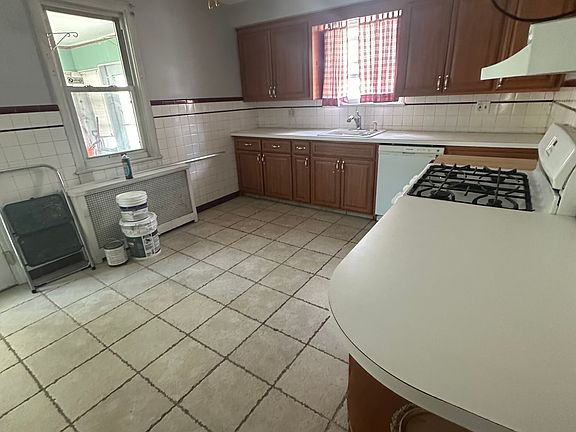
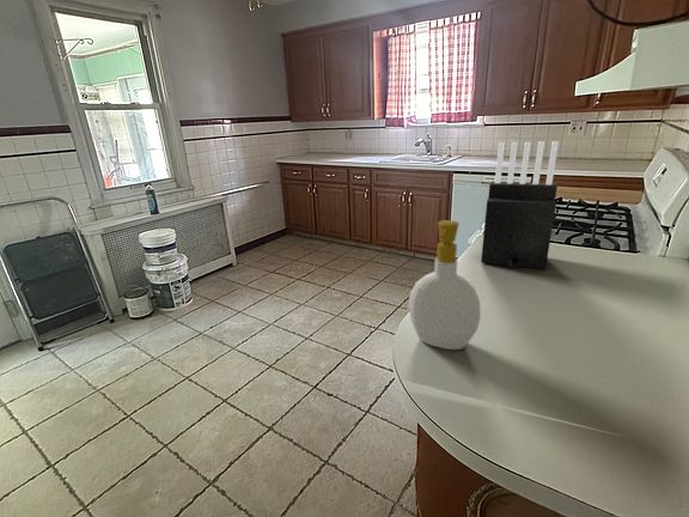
+ knife block [480,140,560,270]
+ soap bottle [408,219,482,351]
